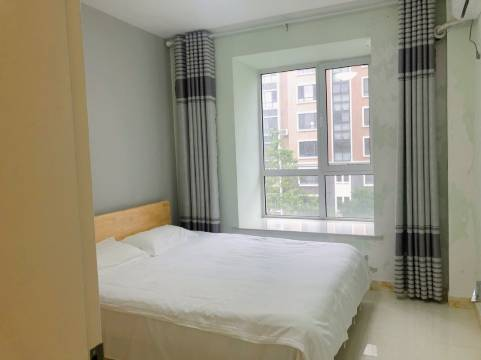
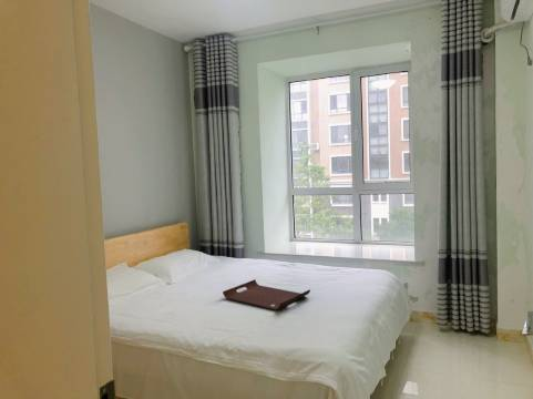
+ serving tray [222,278,311,311]
